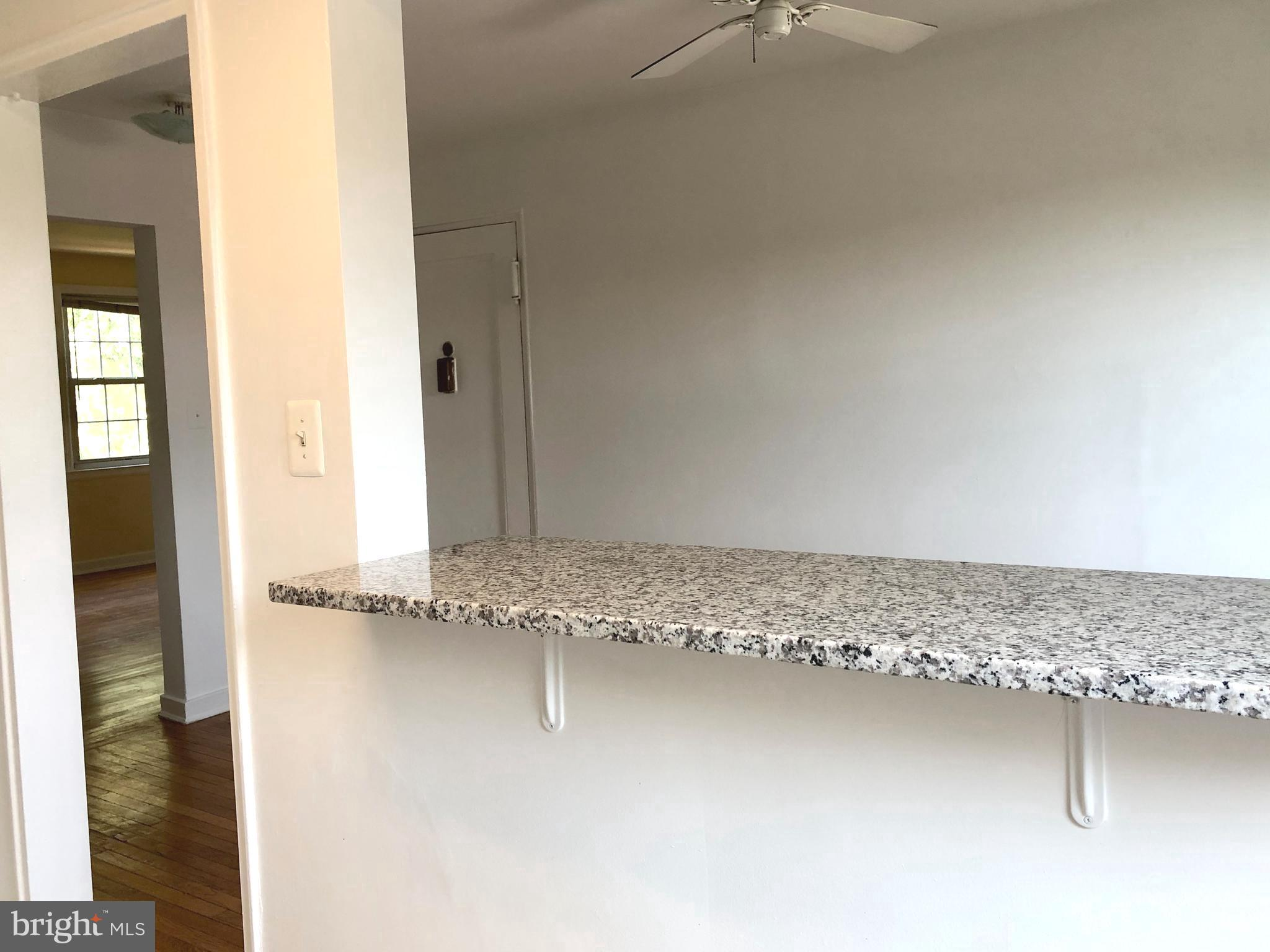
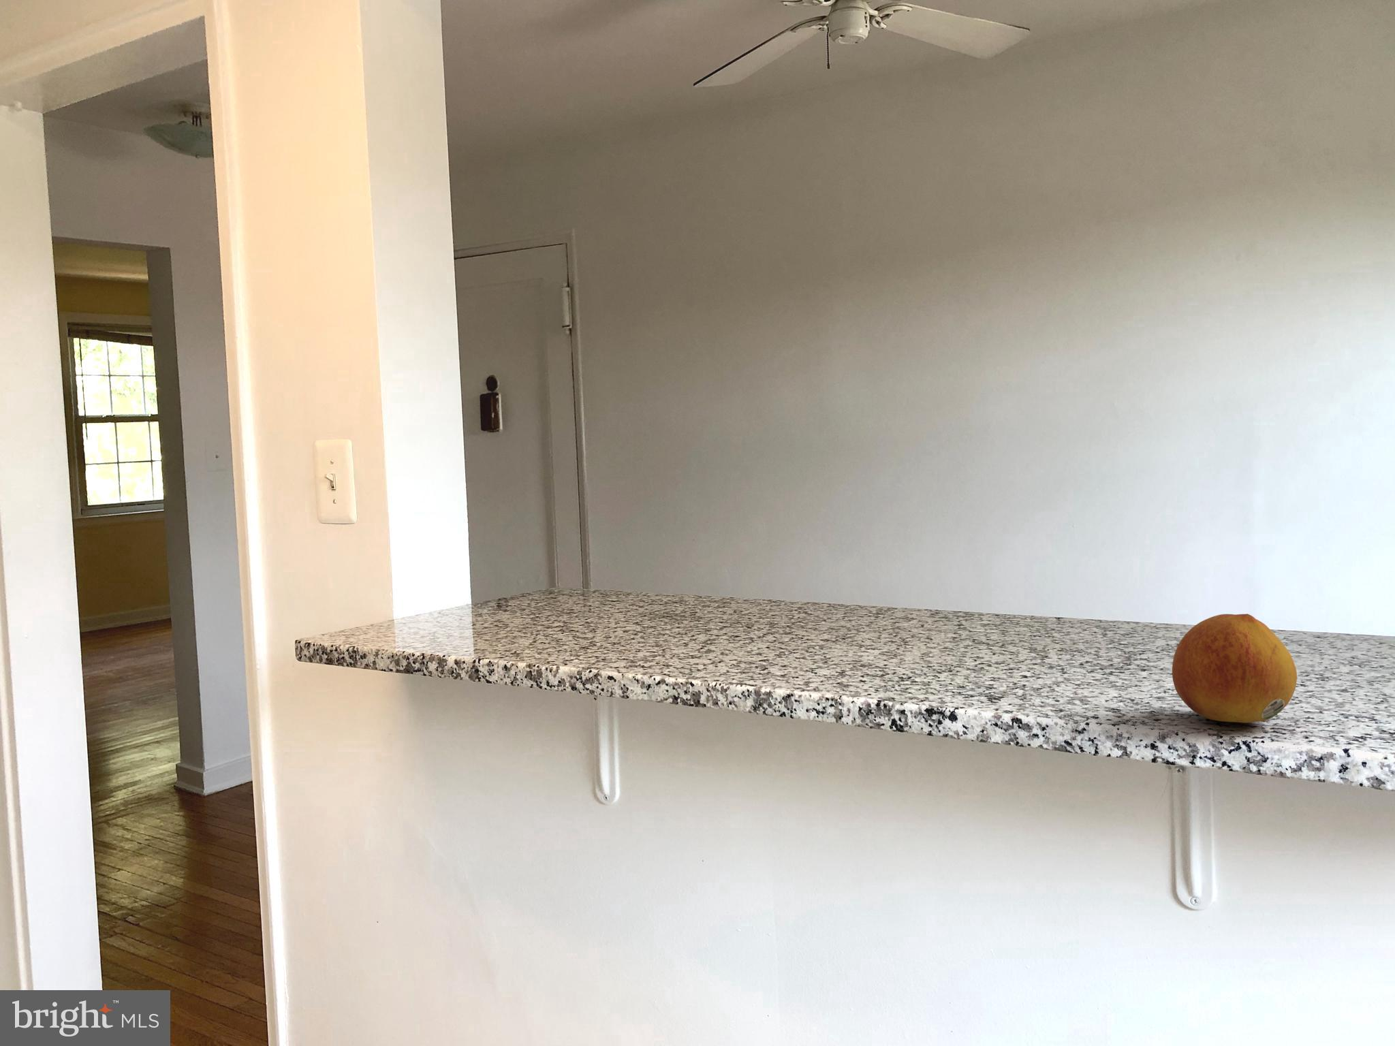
+ fruit [1172,613,1297,723]
